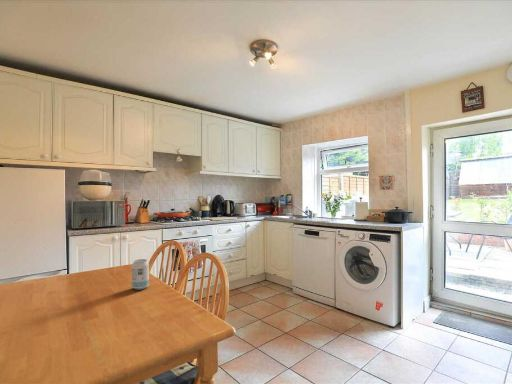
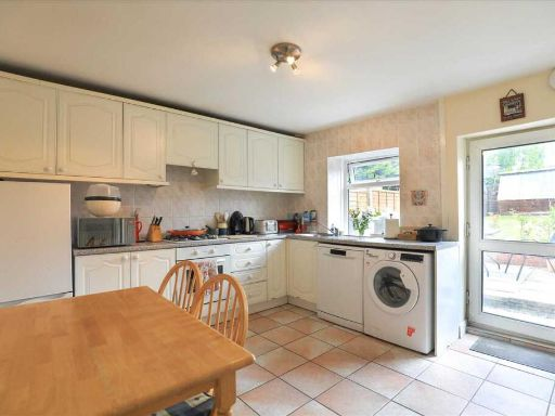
- beverage can [131,258,150,291]
